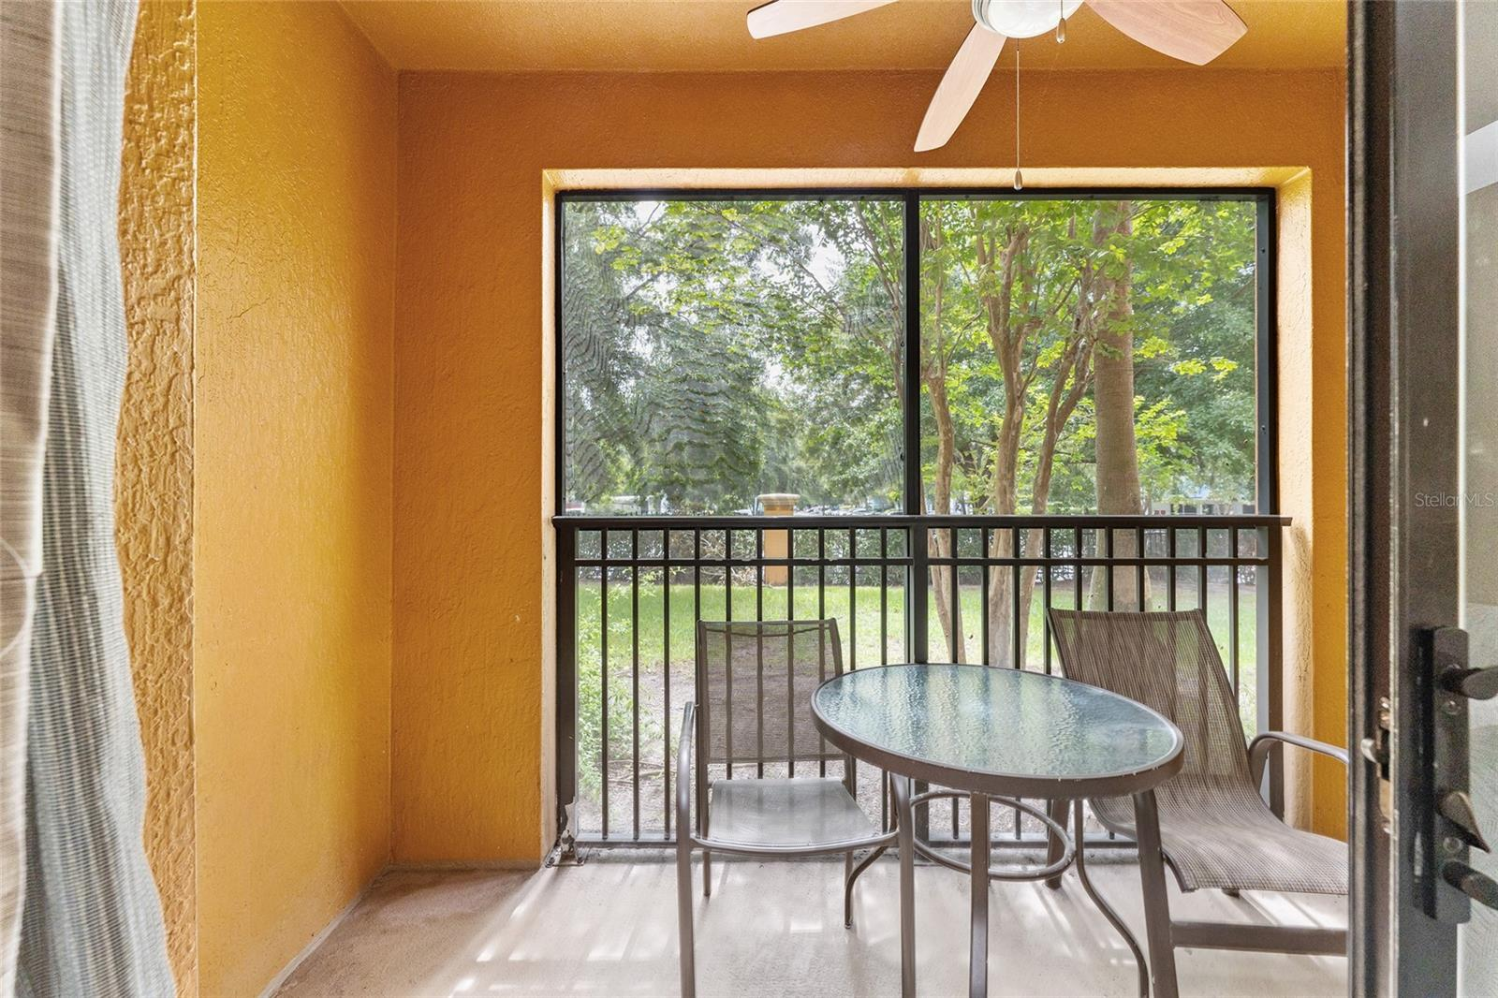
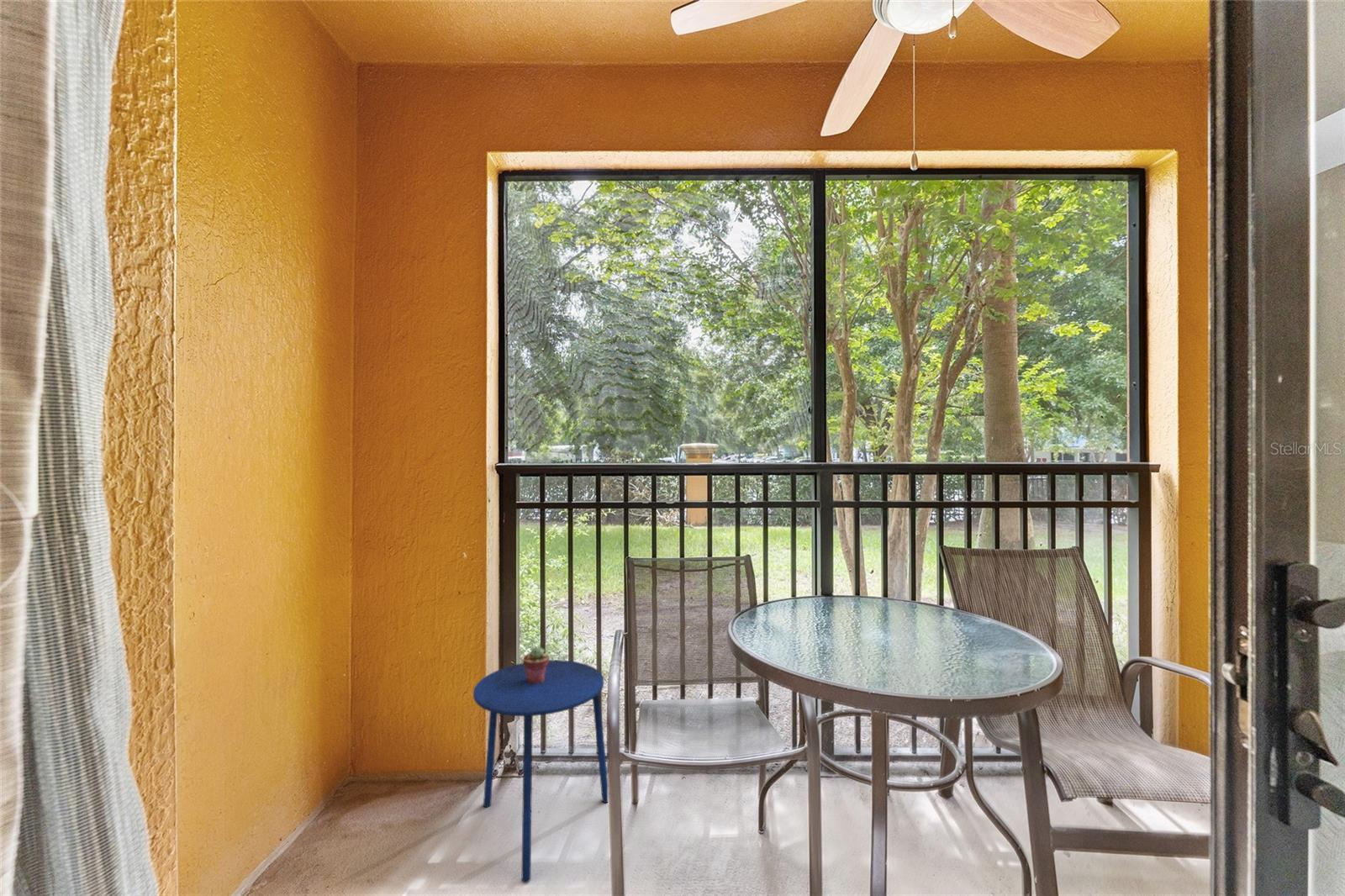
+ potted succulent [522,646,550,683]
+ side table [472,659,609,883]
